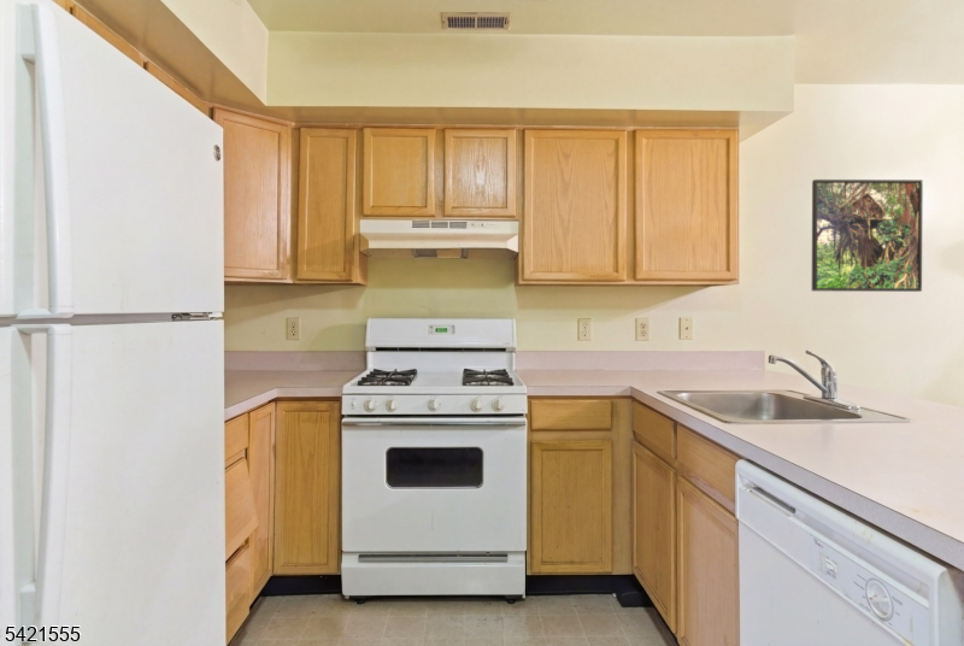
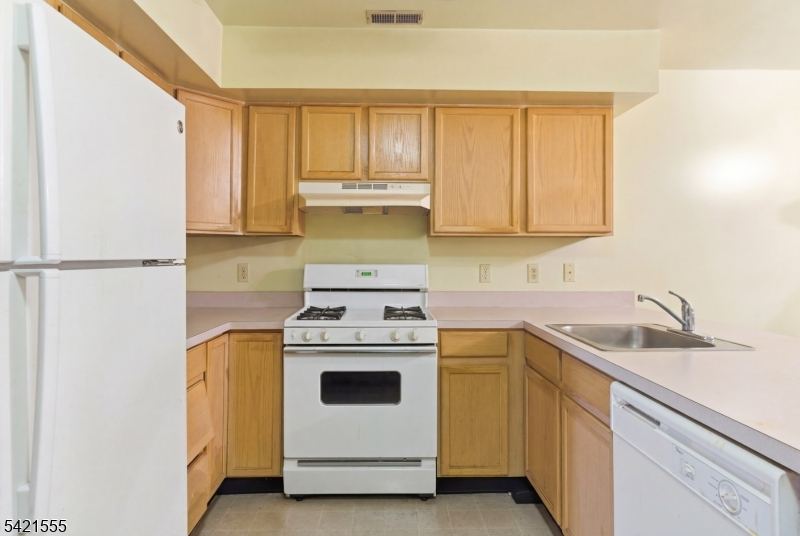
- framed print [811,178,924,293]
